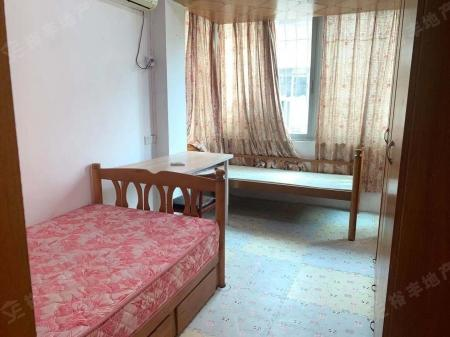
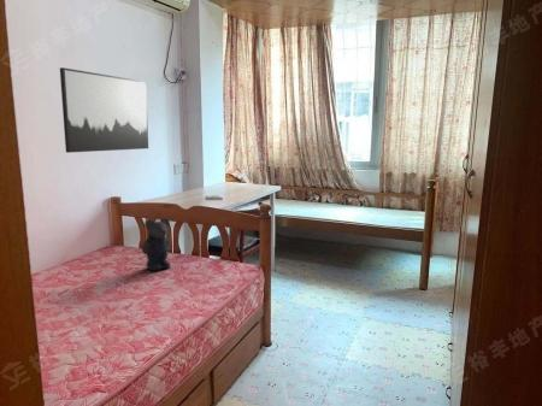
+ wall art [59,66,149,154]
+ bear [139,217,172,272]
